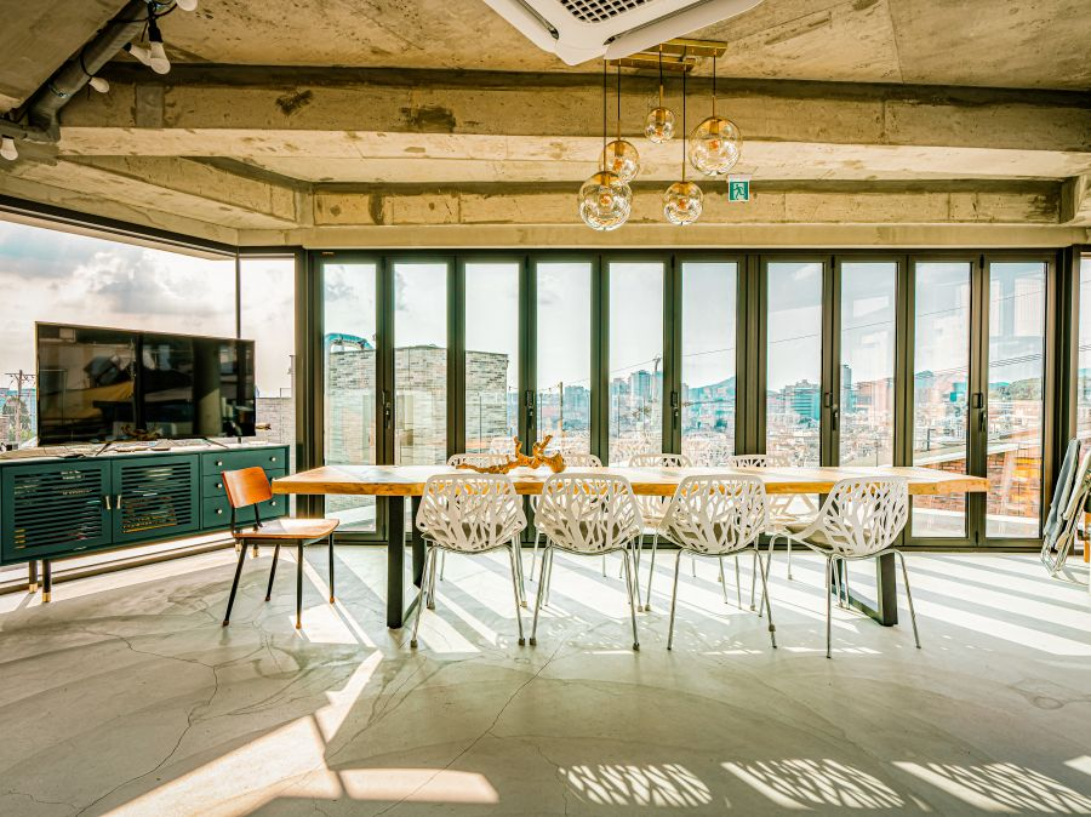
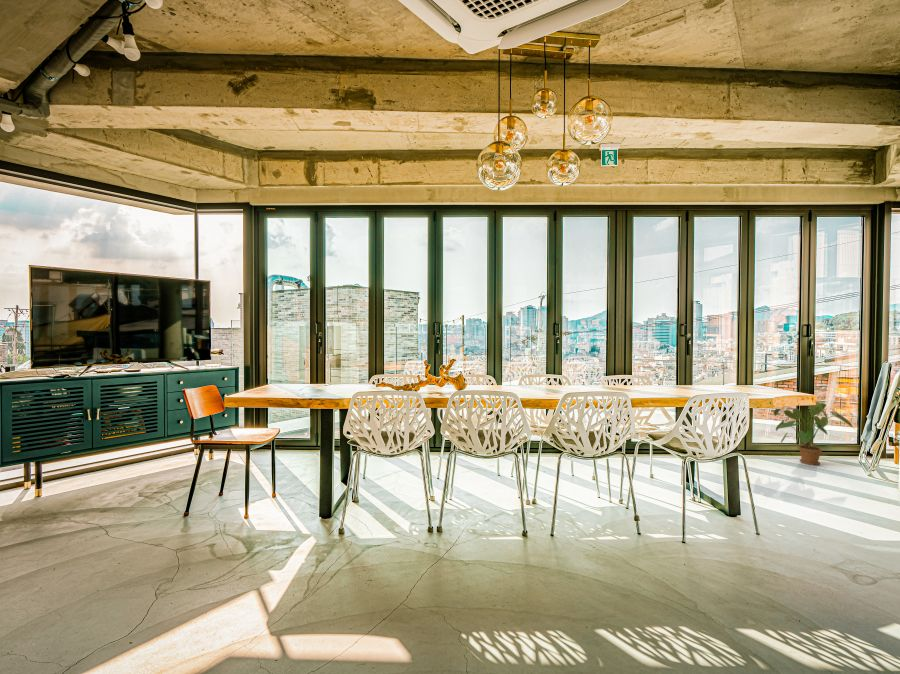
+ house plant [772,401,854,466]
